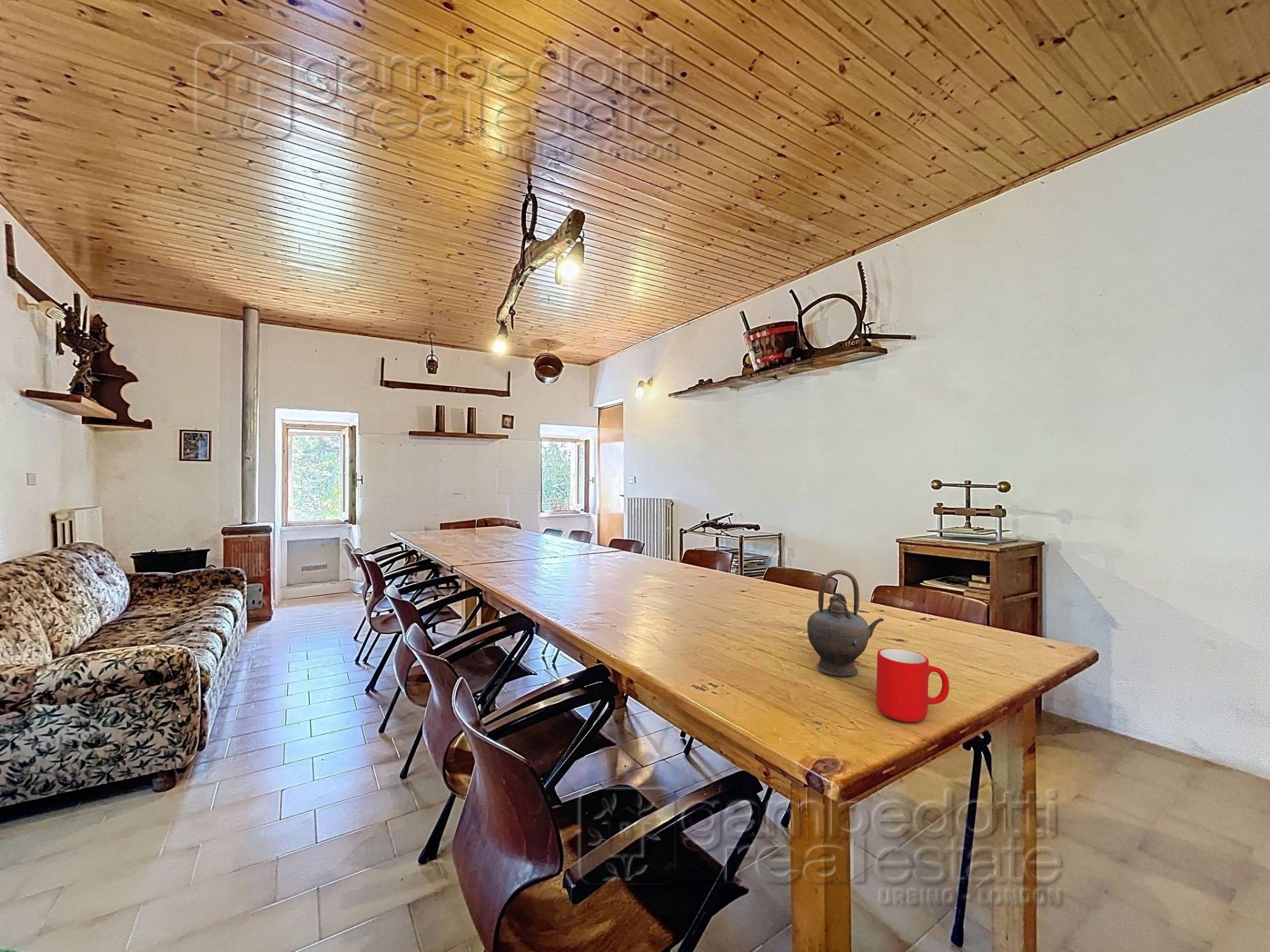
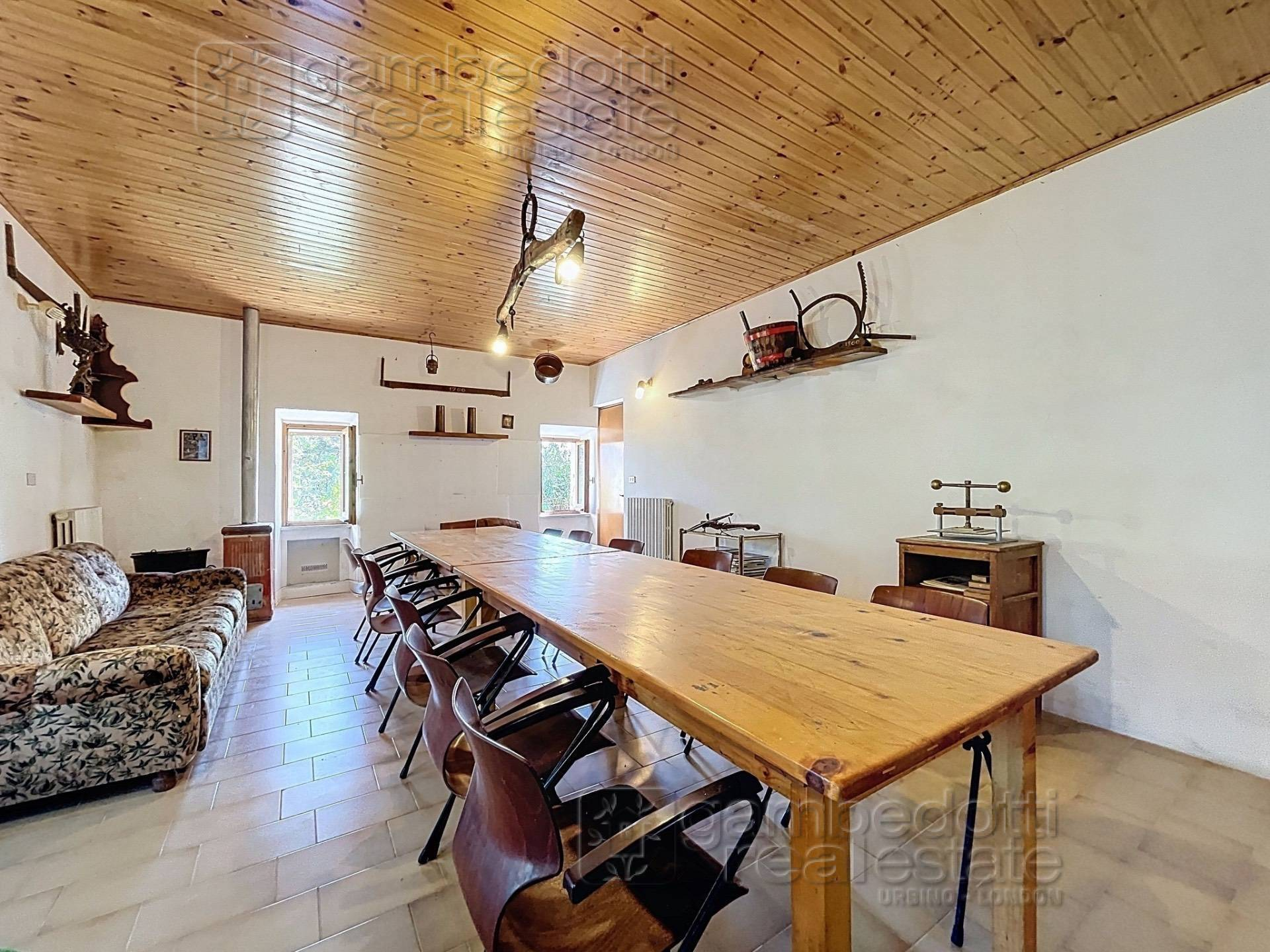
- teapot [807,569,884,677]
- cup [876,648,950,723]
